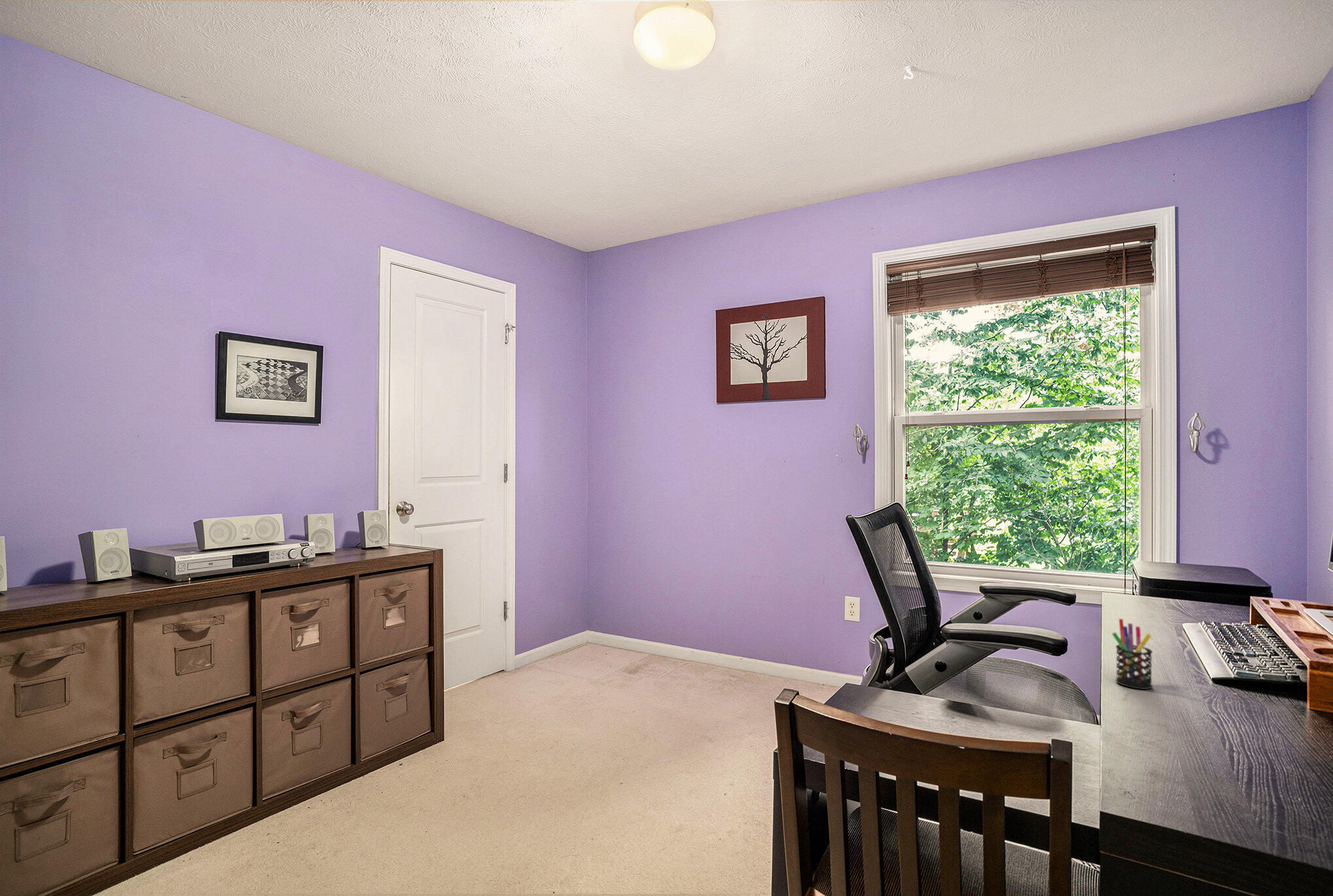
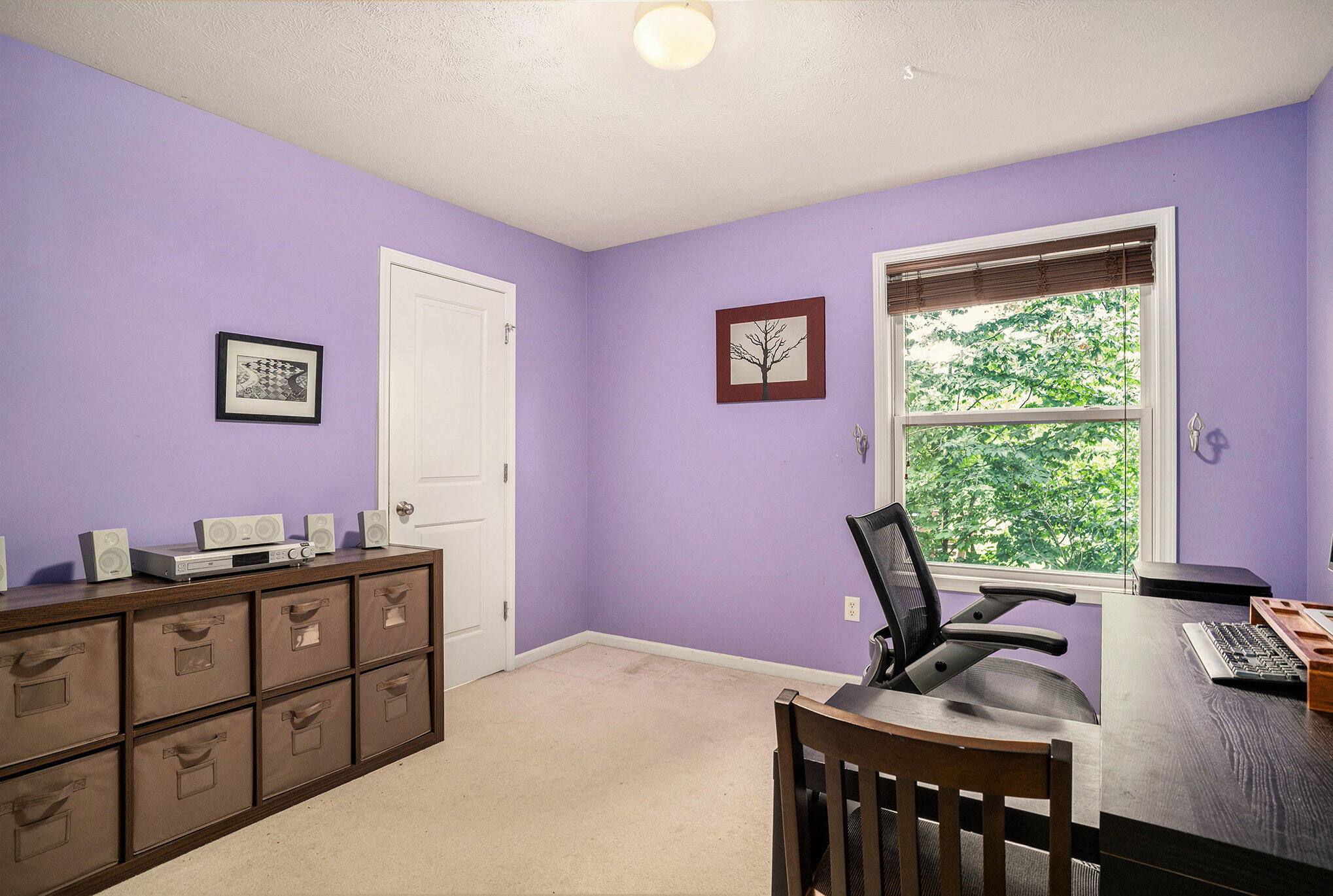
- pen holder [1111,618,1153,690]
